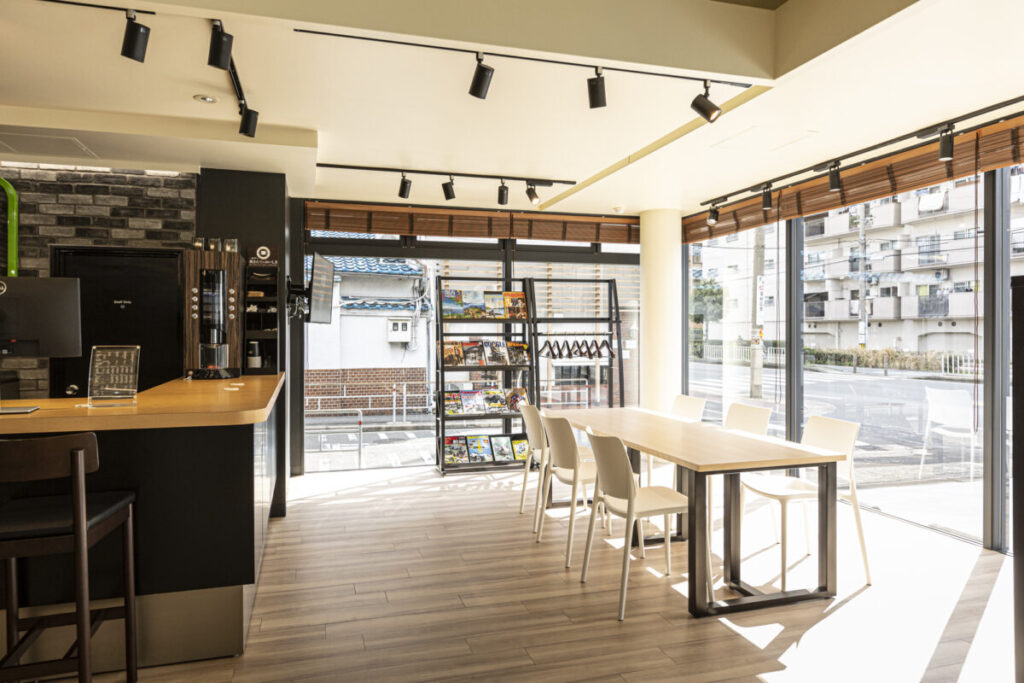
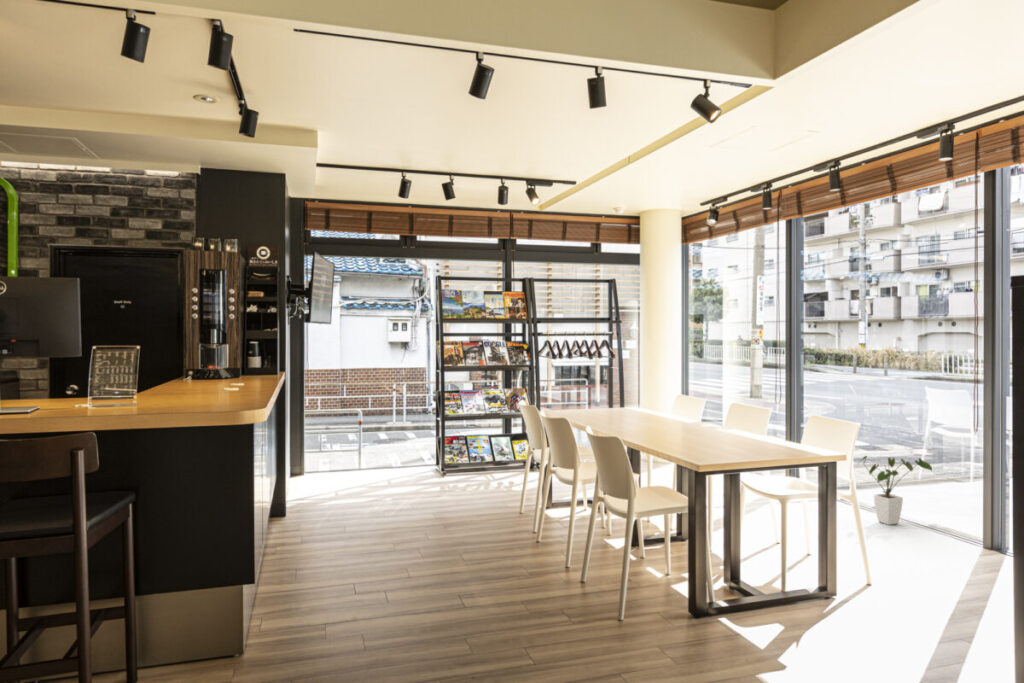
+ house plant [857,455,933,526]
